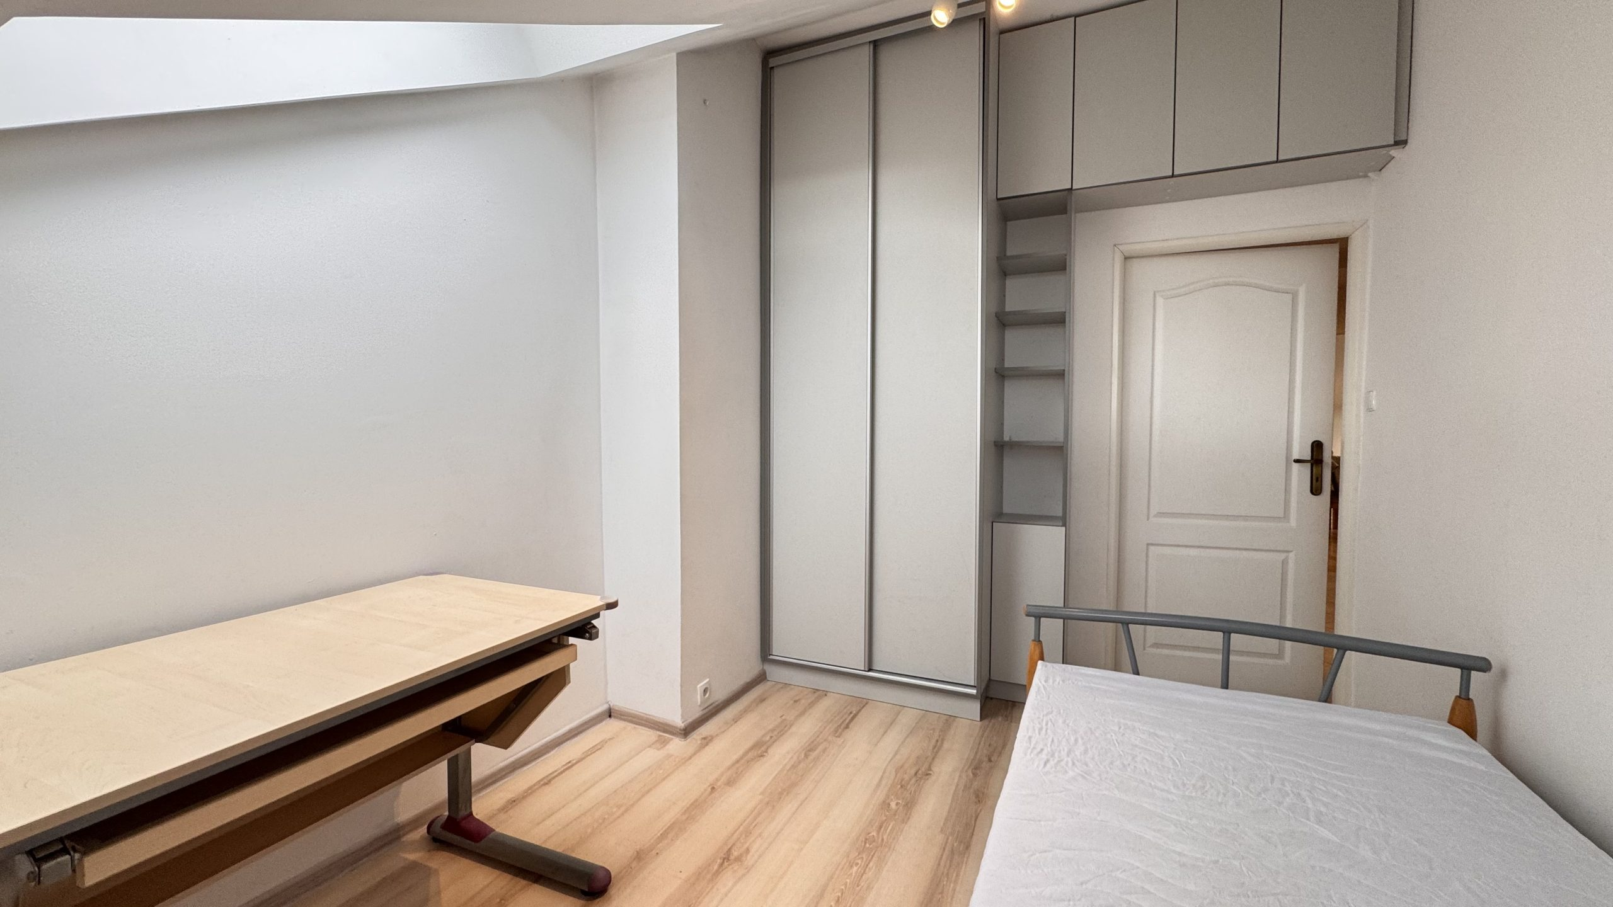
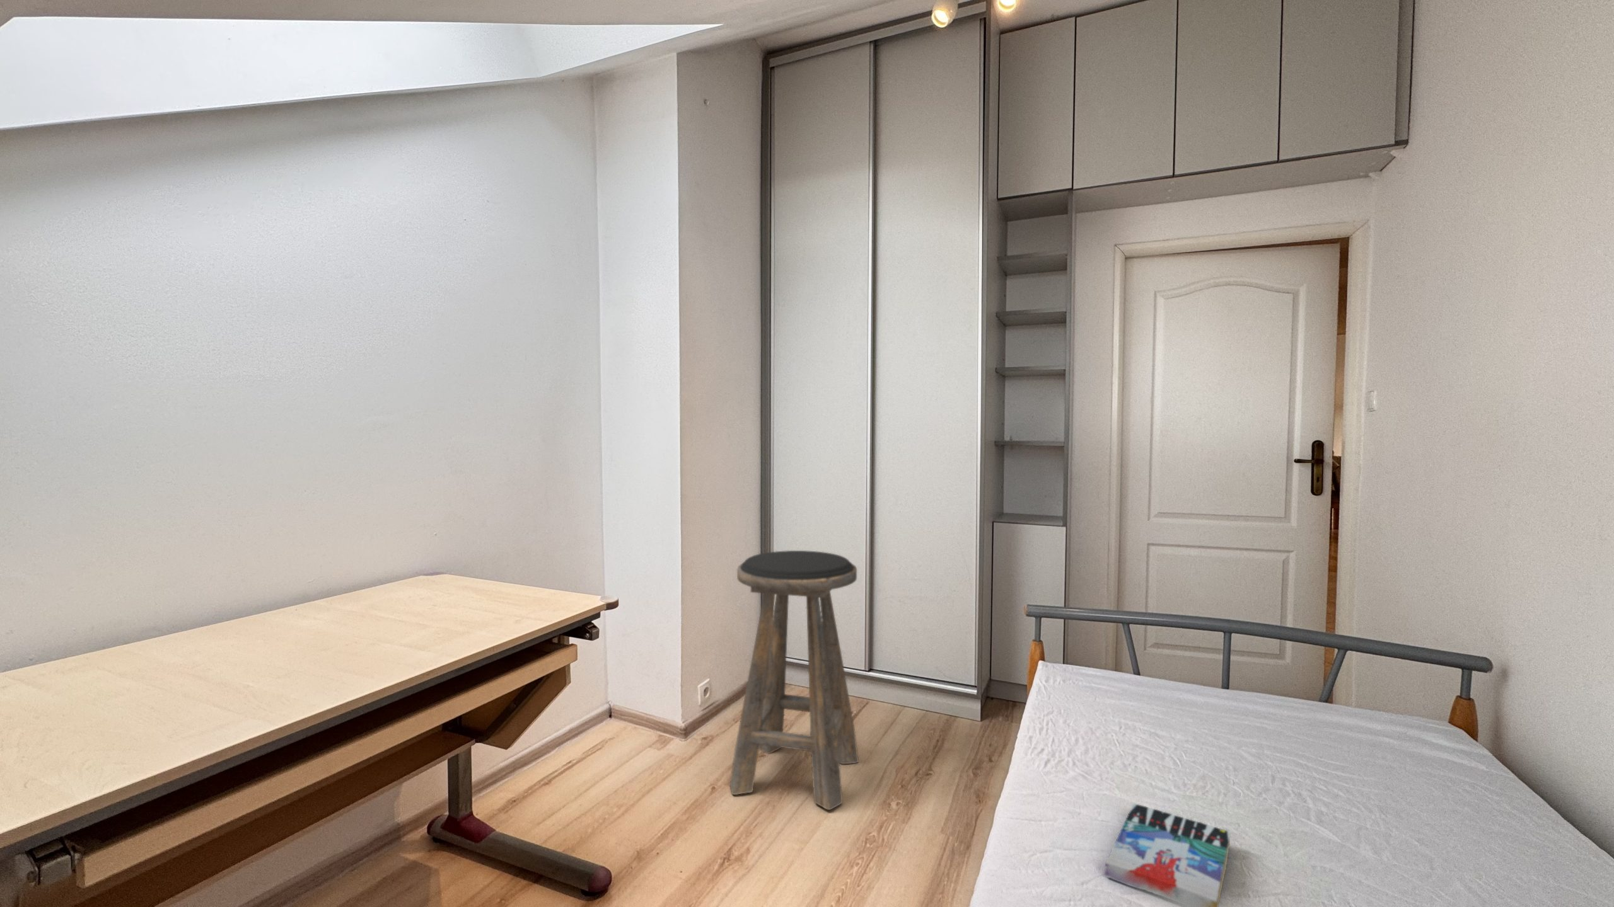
+ stool [729,550,859,811]
+ book [1104,803,1232,907]
